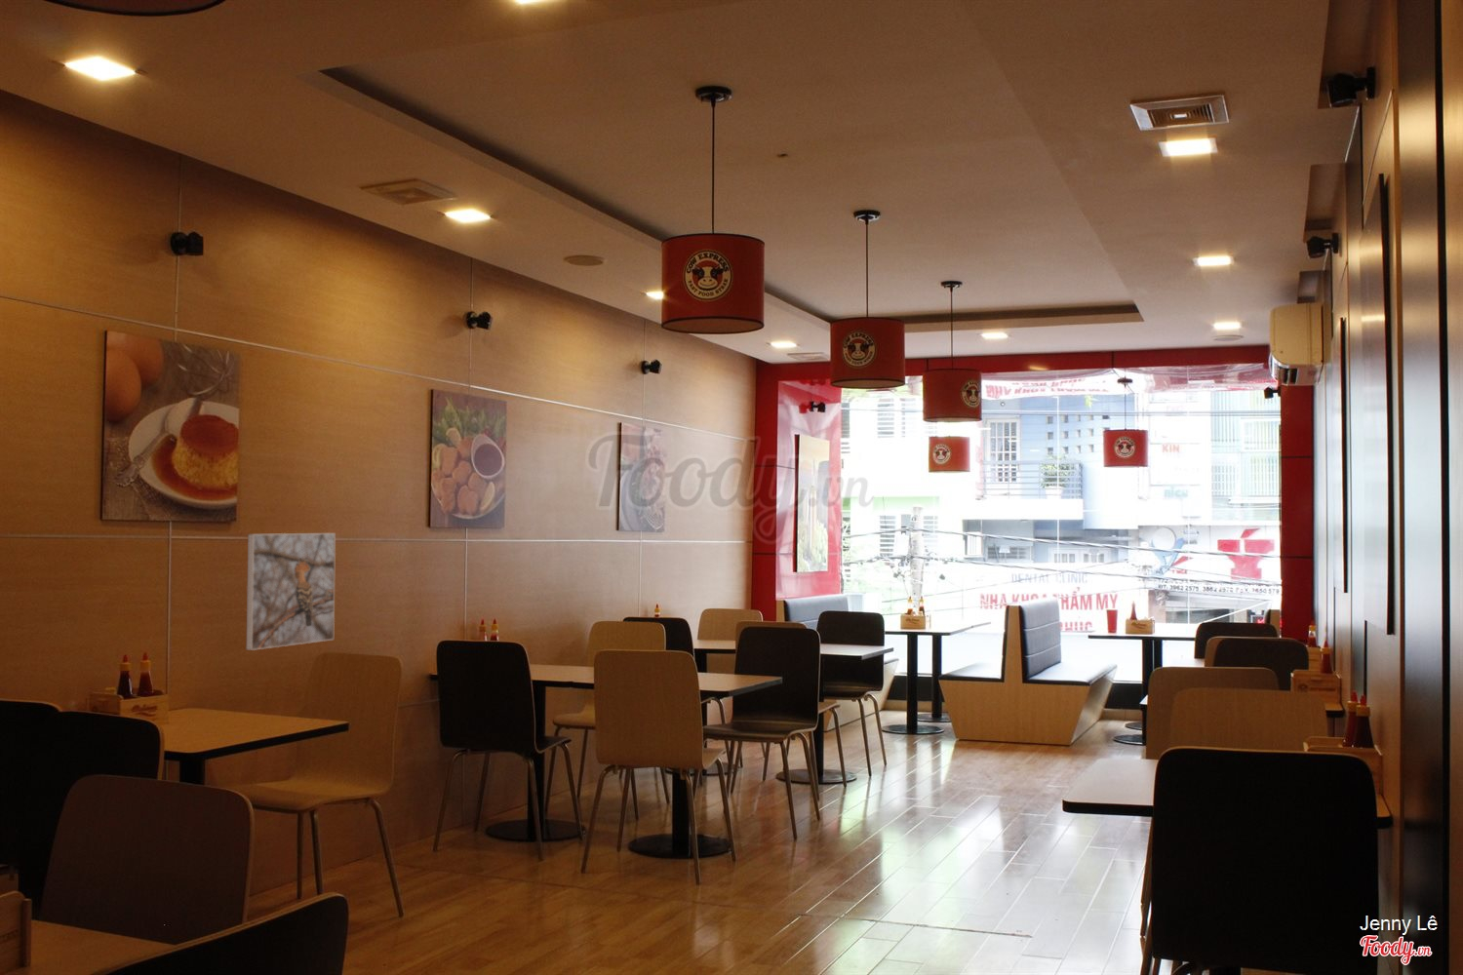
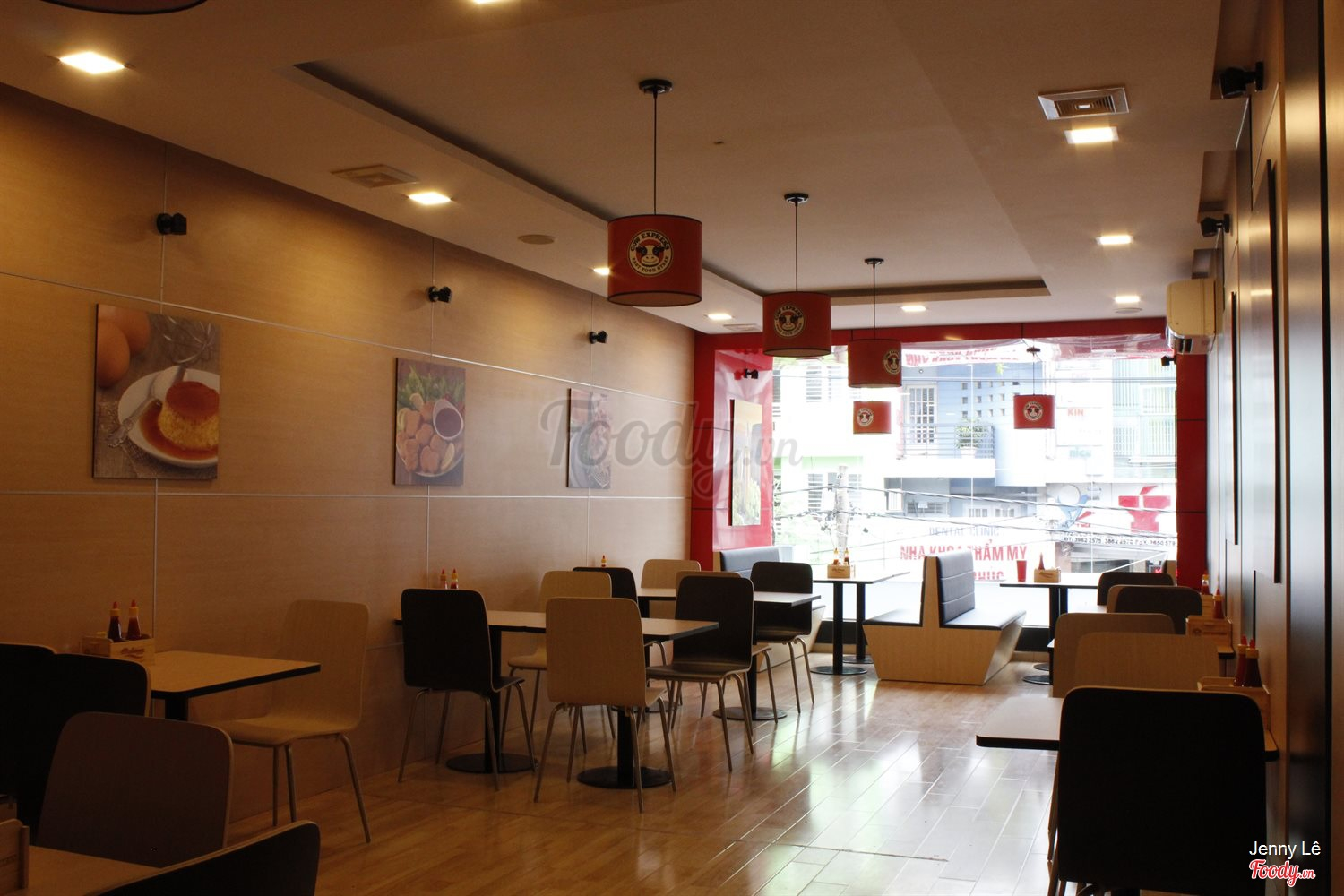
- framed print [245,532,336,652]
